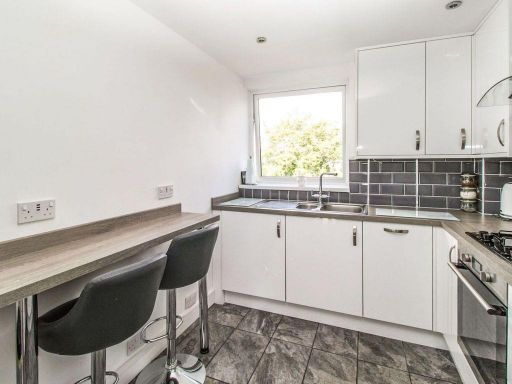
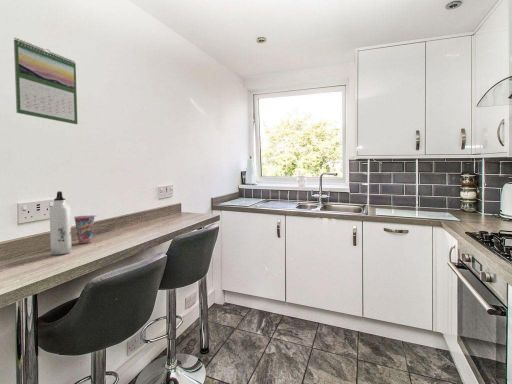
+ cup [73,214,96,244]
+ water bottle [49,190,72,256]
+ calendar [13,37,78,125]
